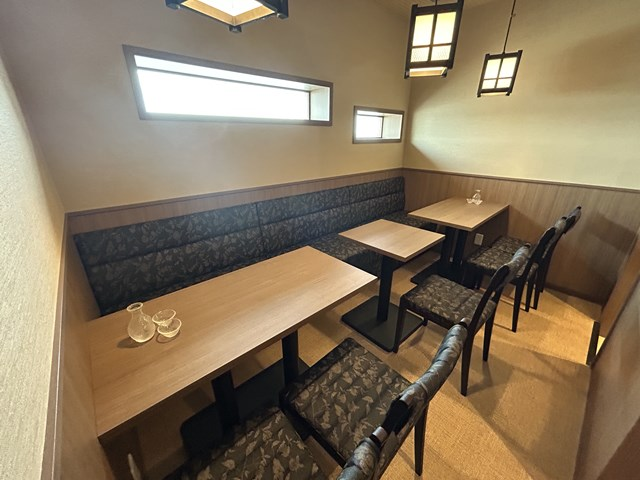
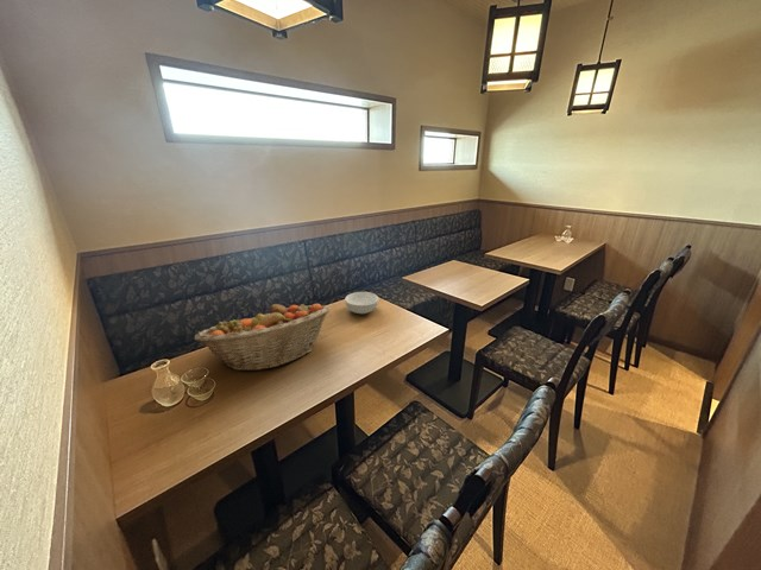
+ fruit basket [193,303,331,372]
+ cereal bowl [344,291,379,315]
